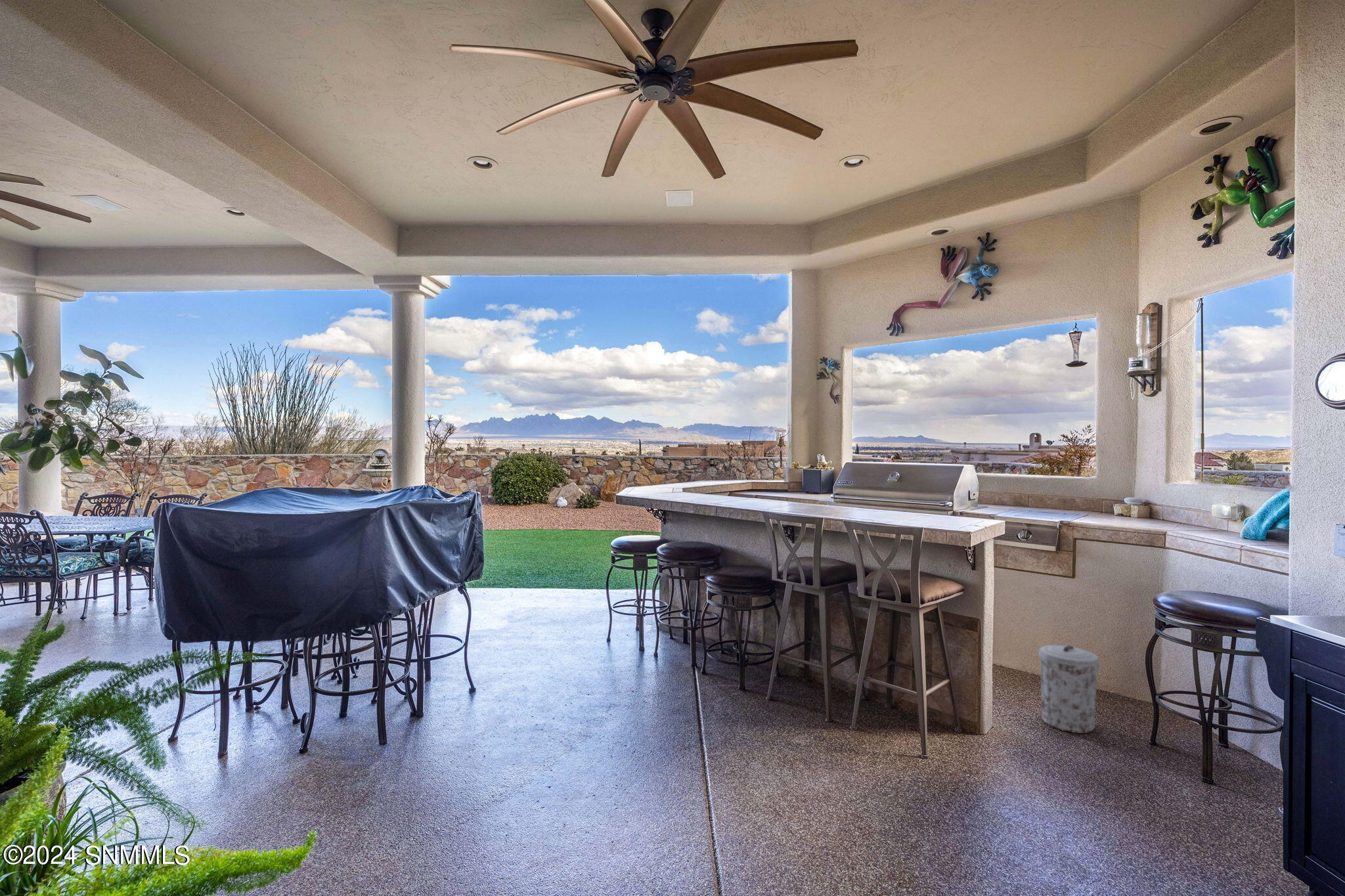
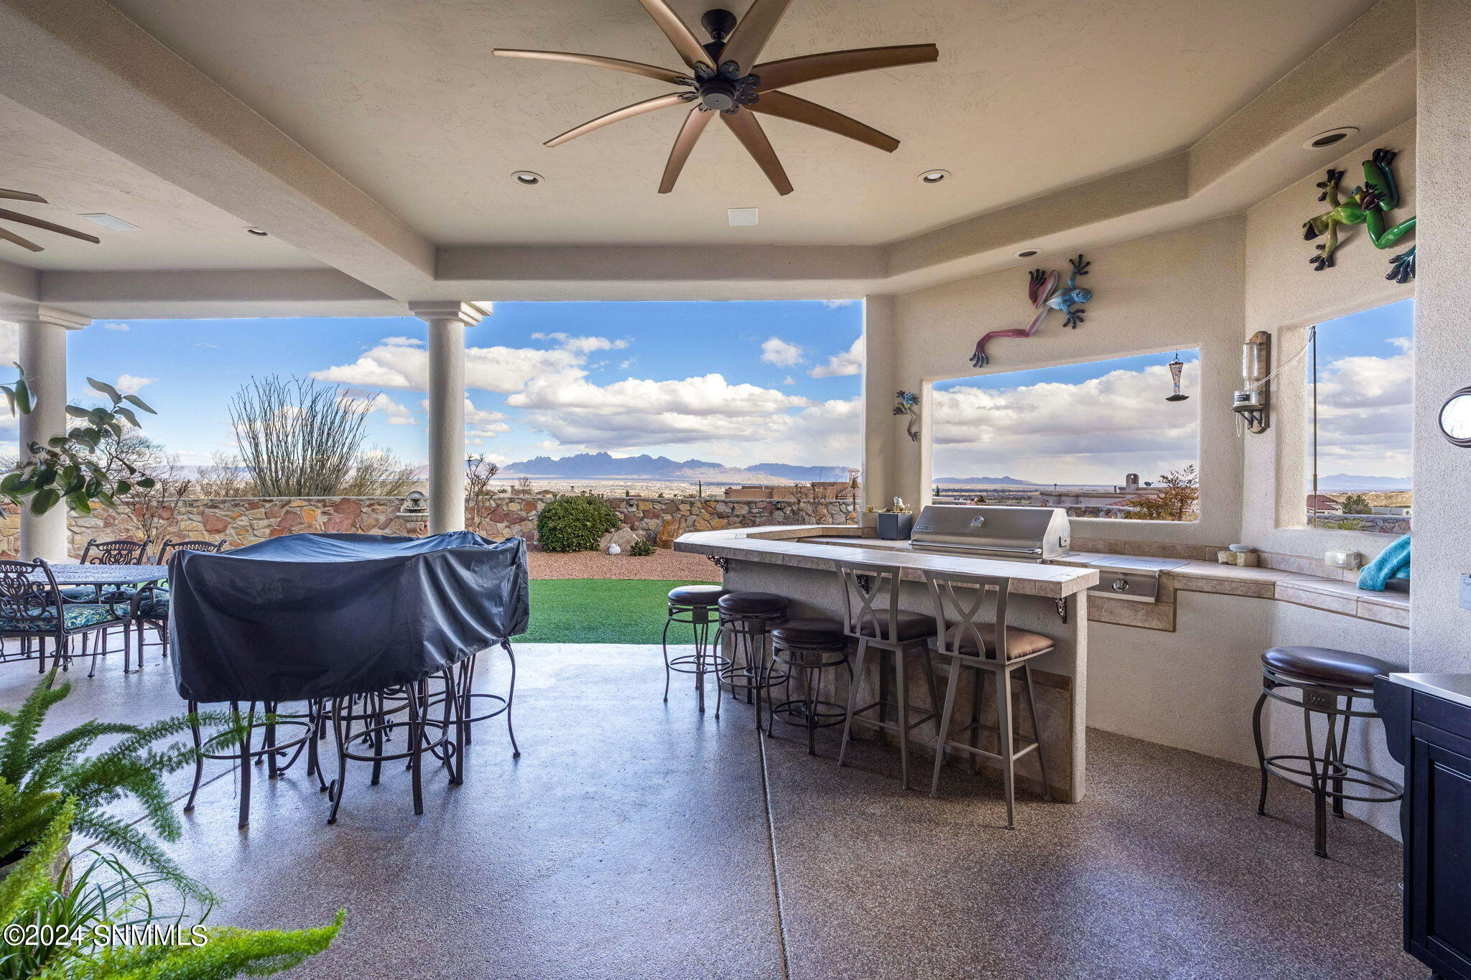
- trash can [1038,645,1100,734]
